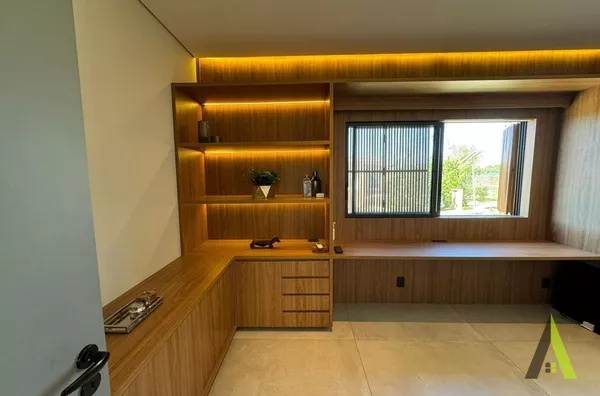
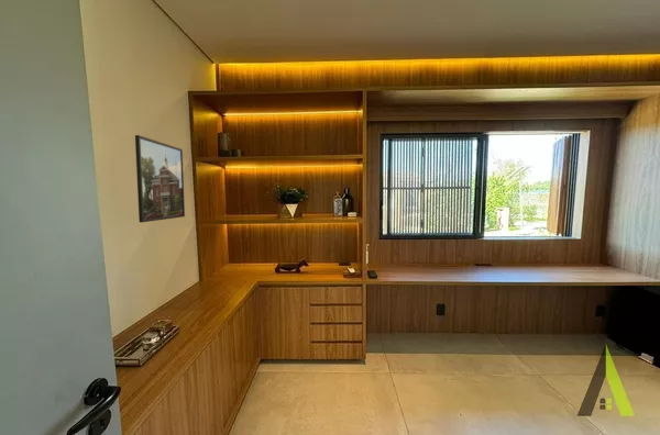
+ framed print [134,134,186,223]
